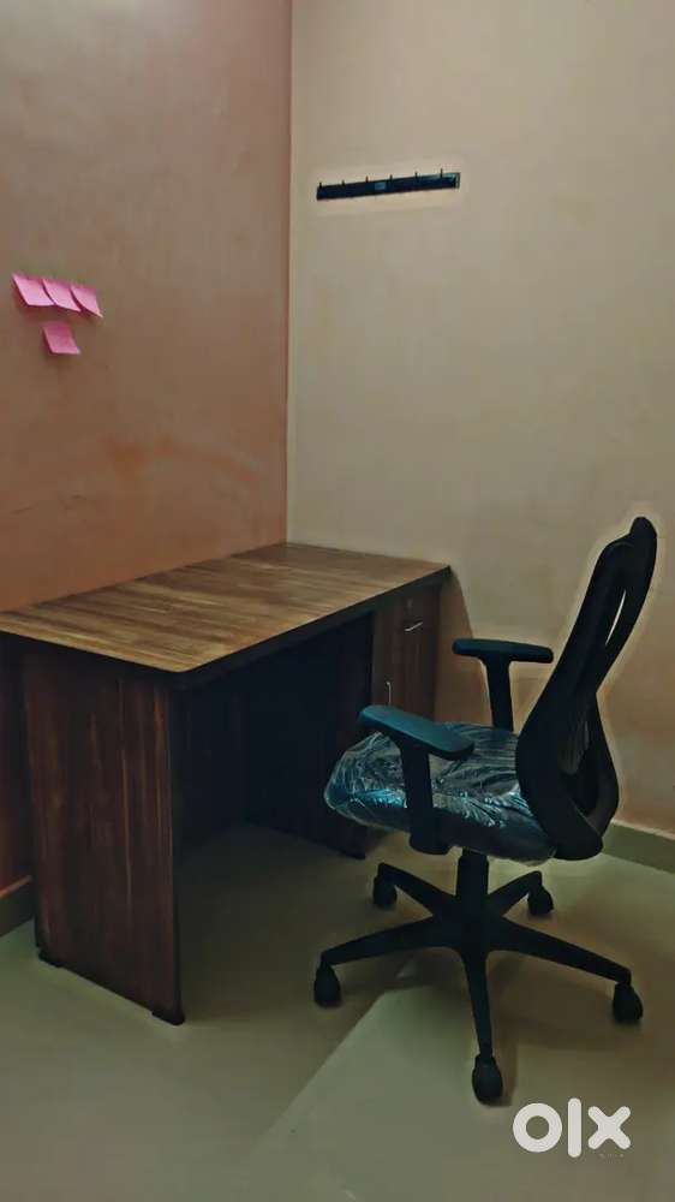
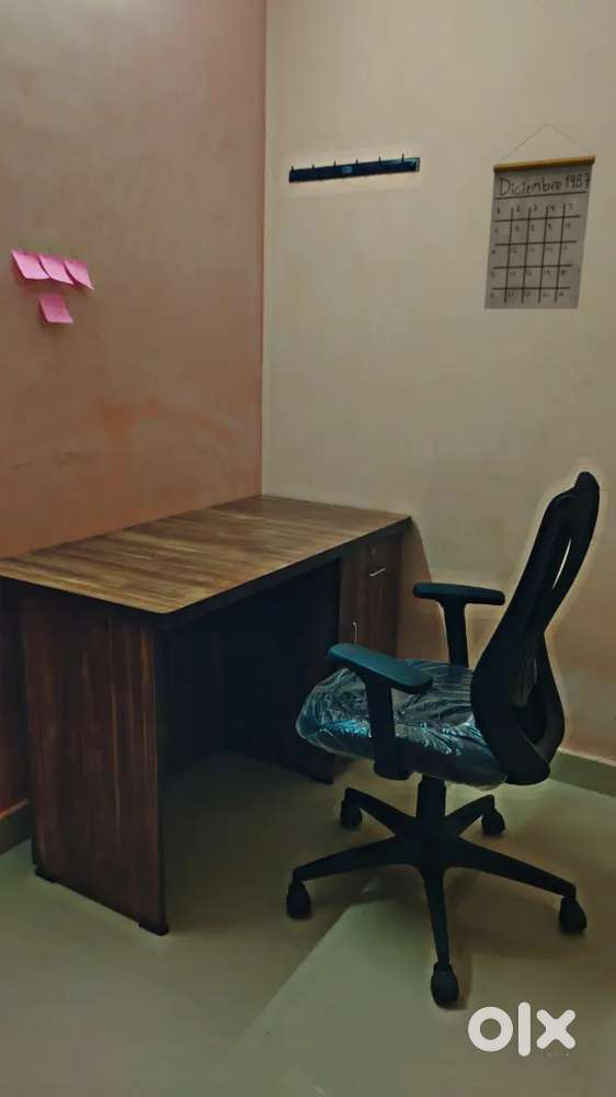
+ calendar [483,123,596,310]
